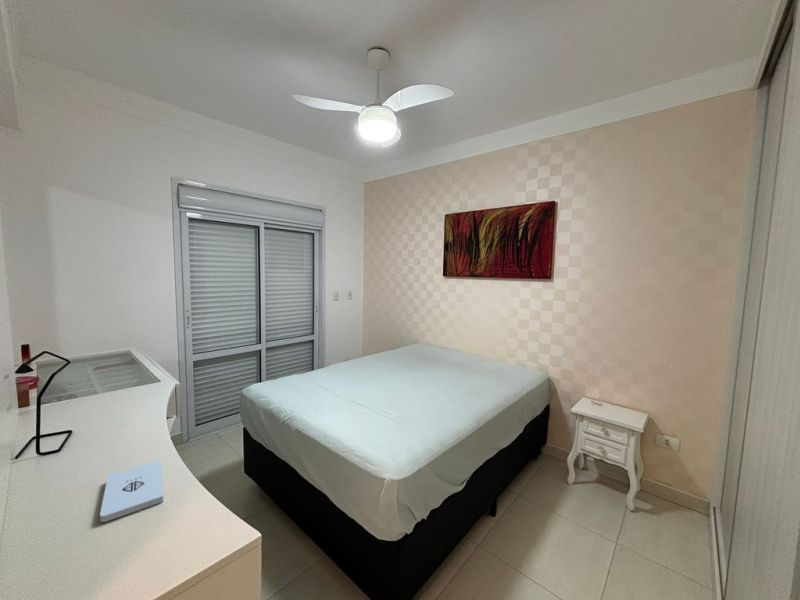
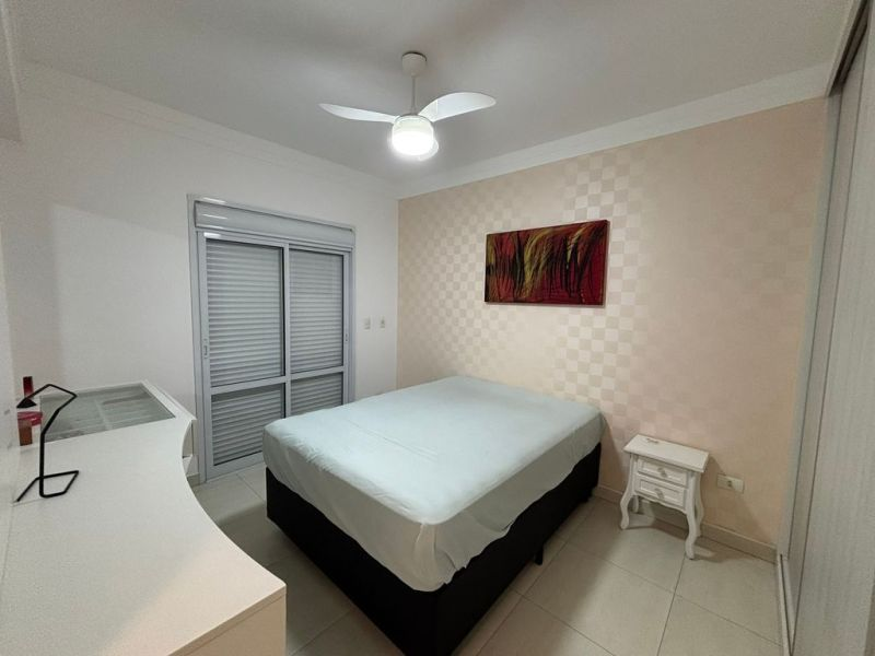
- notepad [99,459,164,523]
